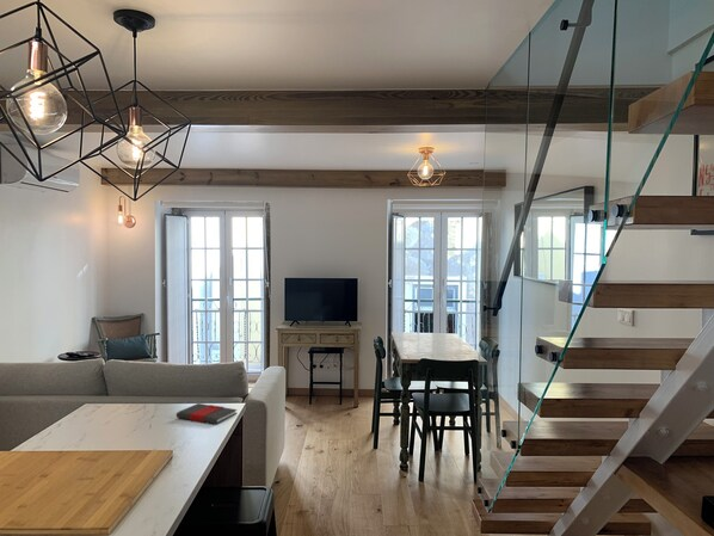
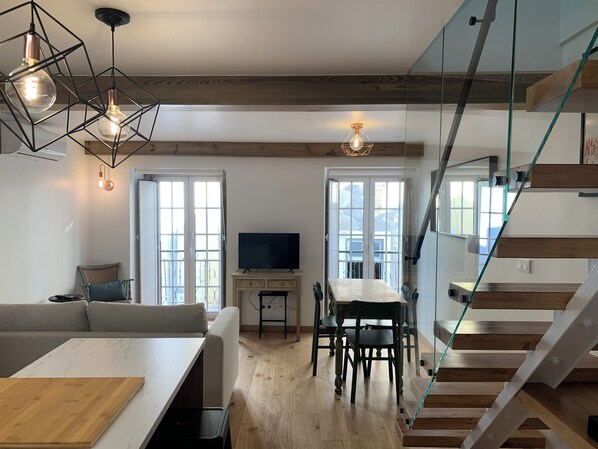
- book [176,402,239,425]
